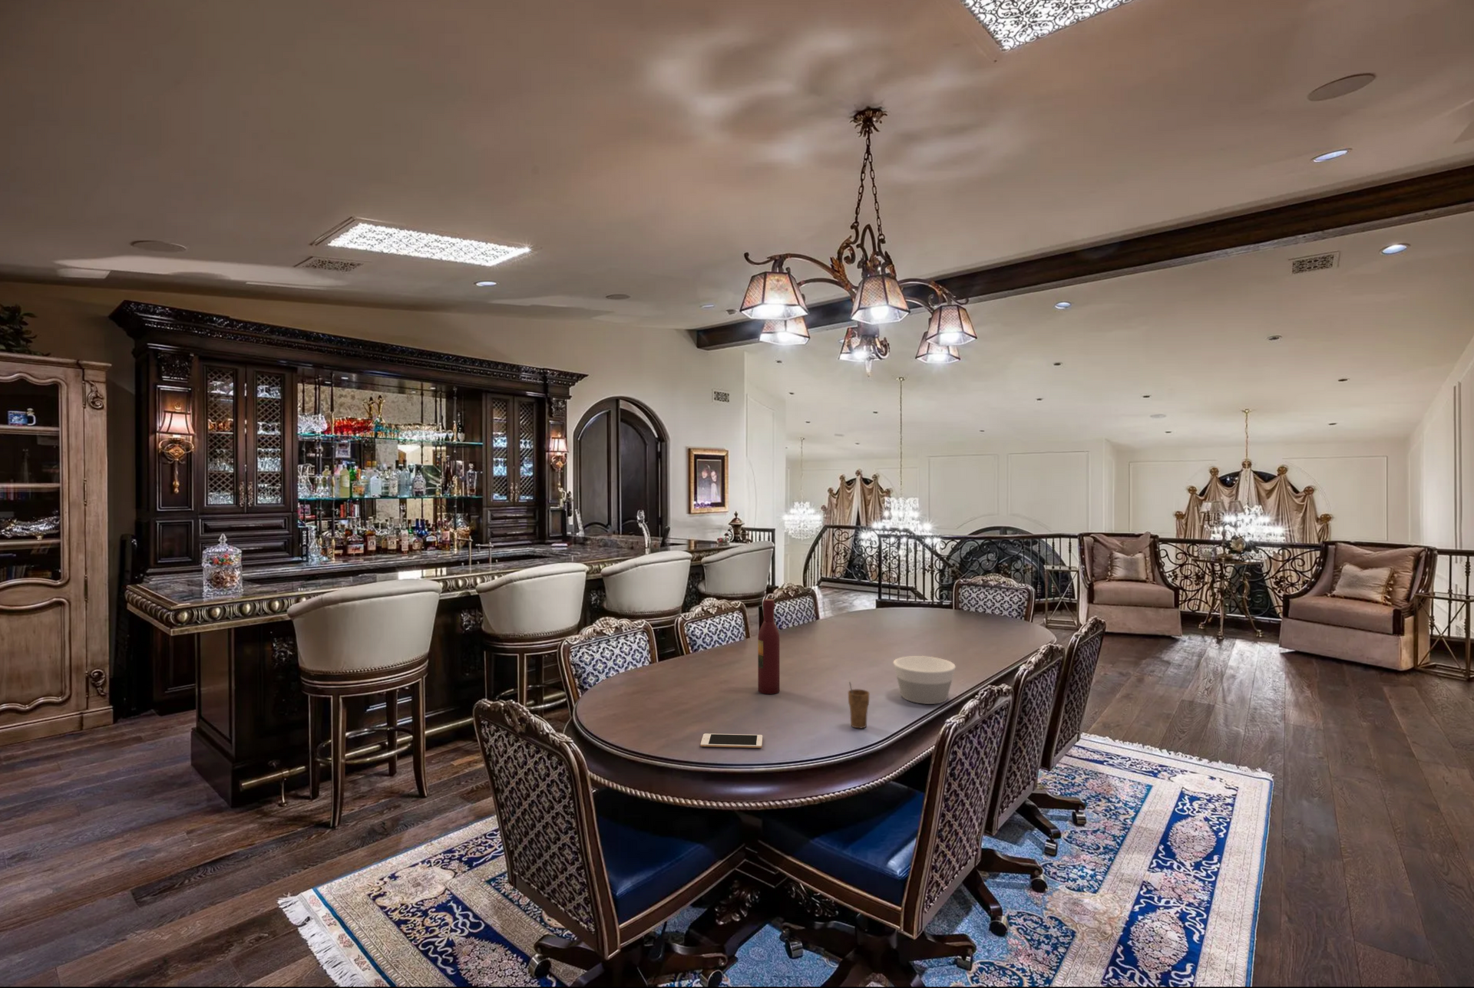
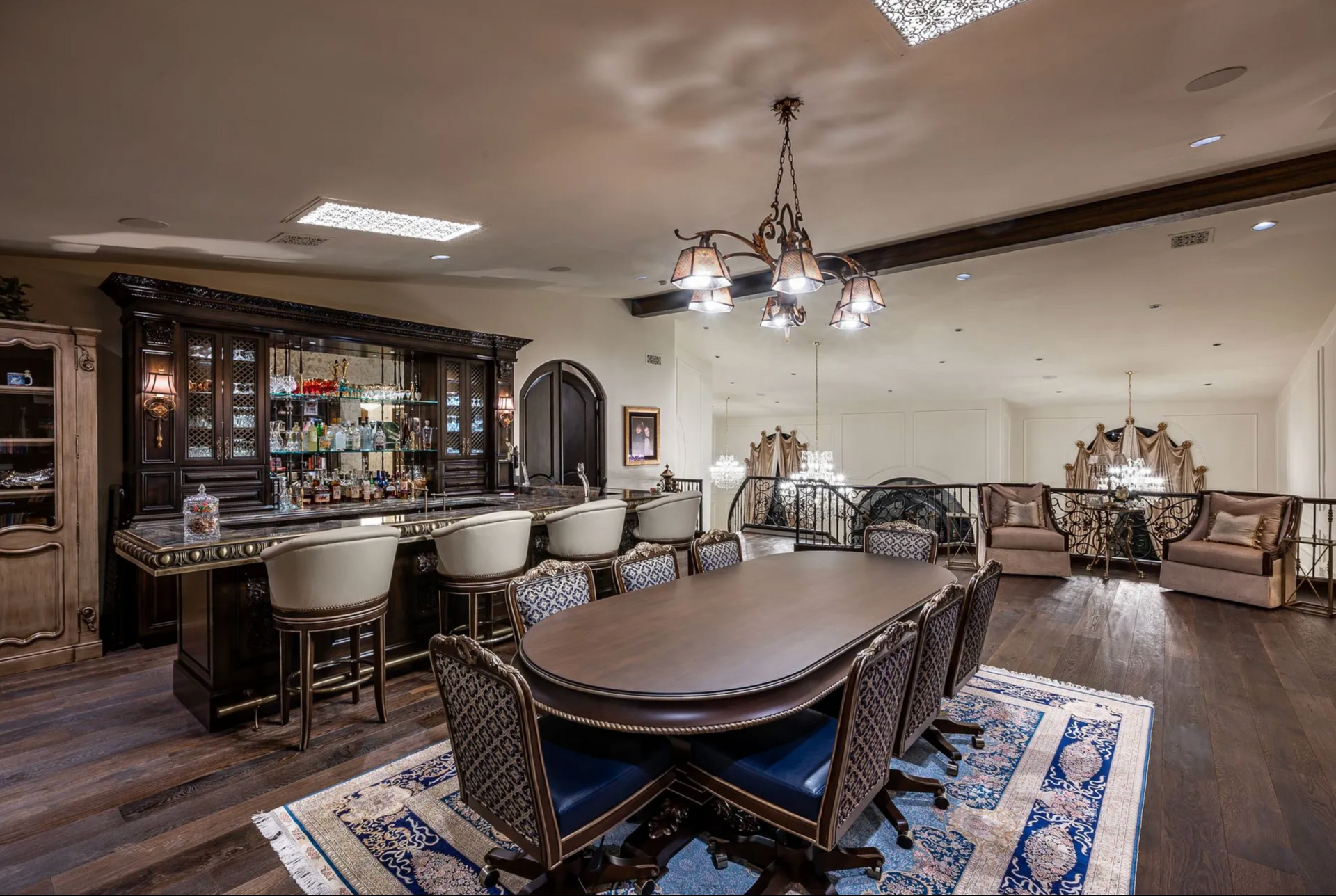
- wine bottle [757,599,780,695]
- bowl [893,655,957,705]
- cup [847,681,870,729]
- cell phone [701,732,763,749]
